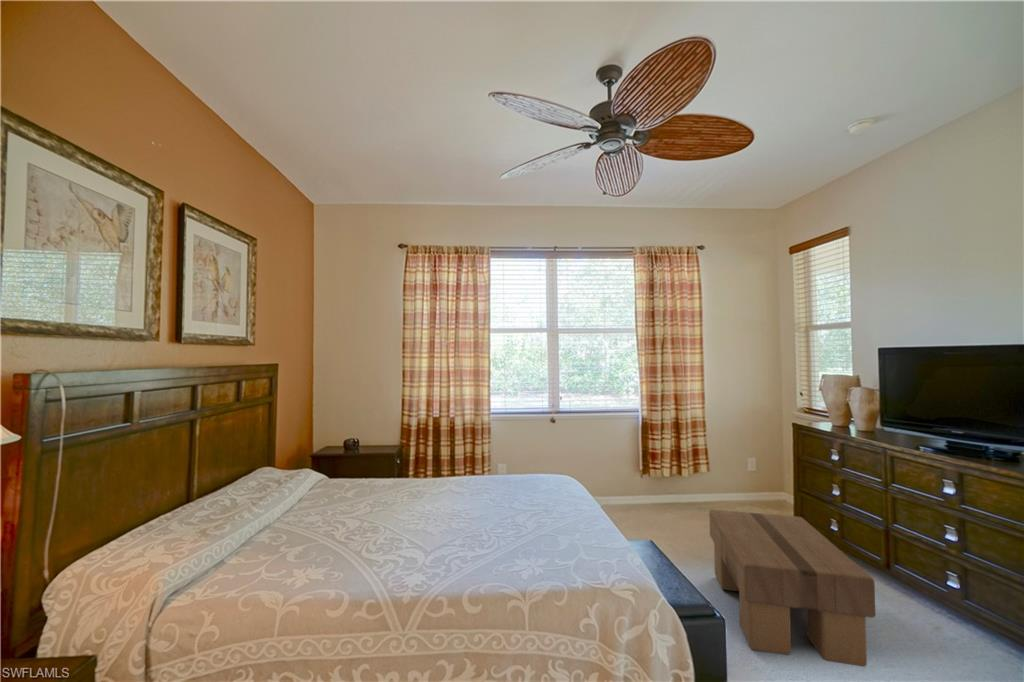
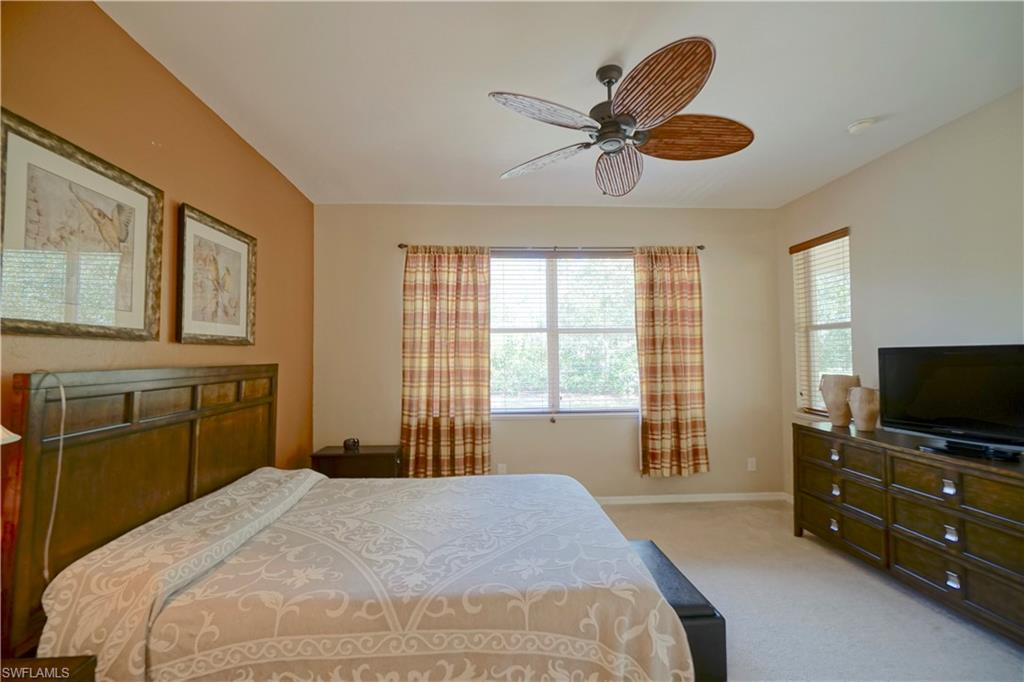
- footstool [708,509,876,668]
